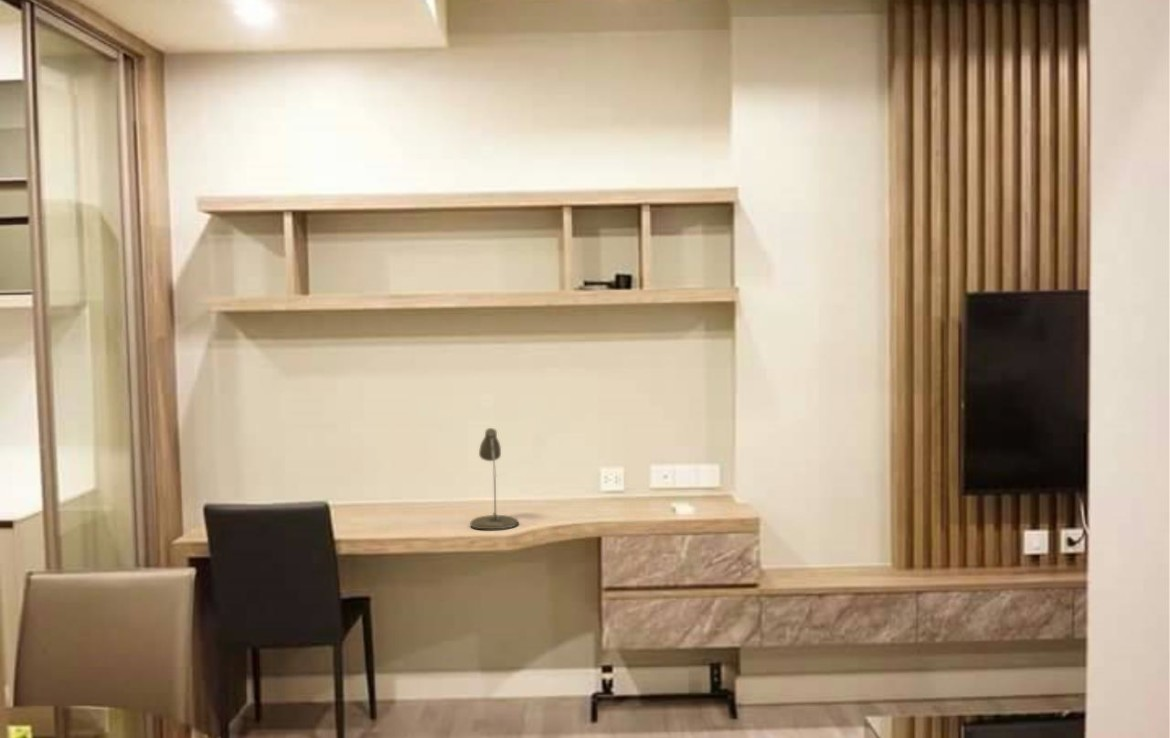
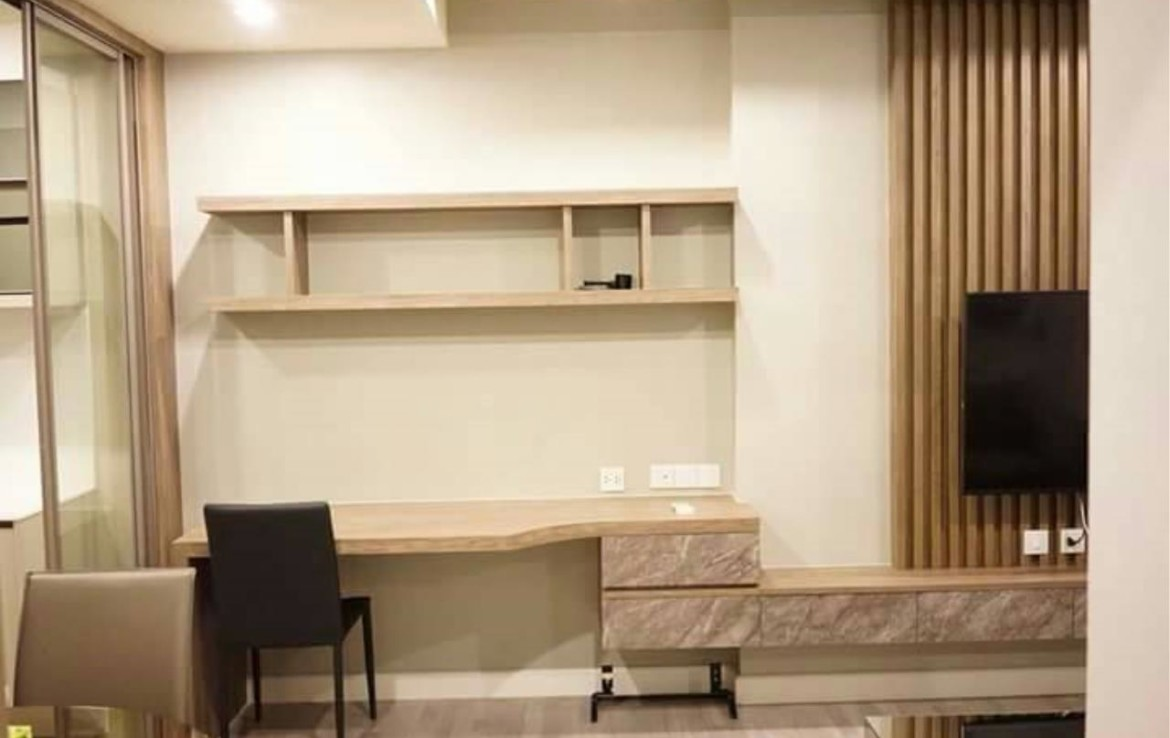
- desk lamp [469,427,520,530]
